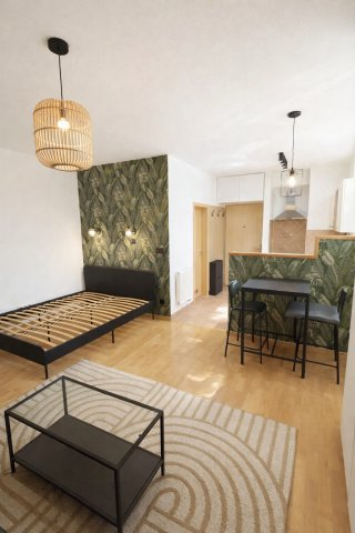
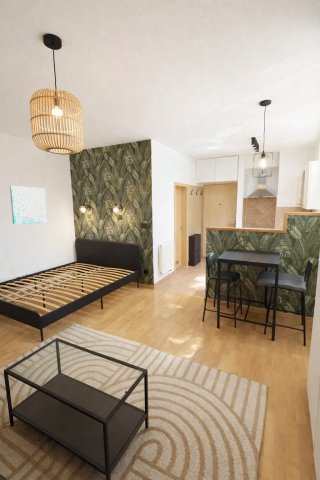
+ wall art [9,185,48,225]
